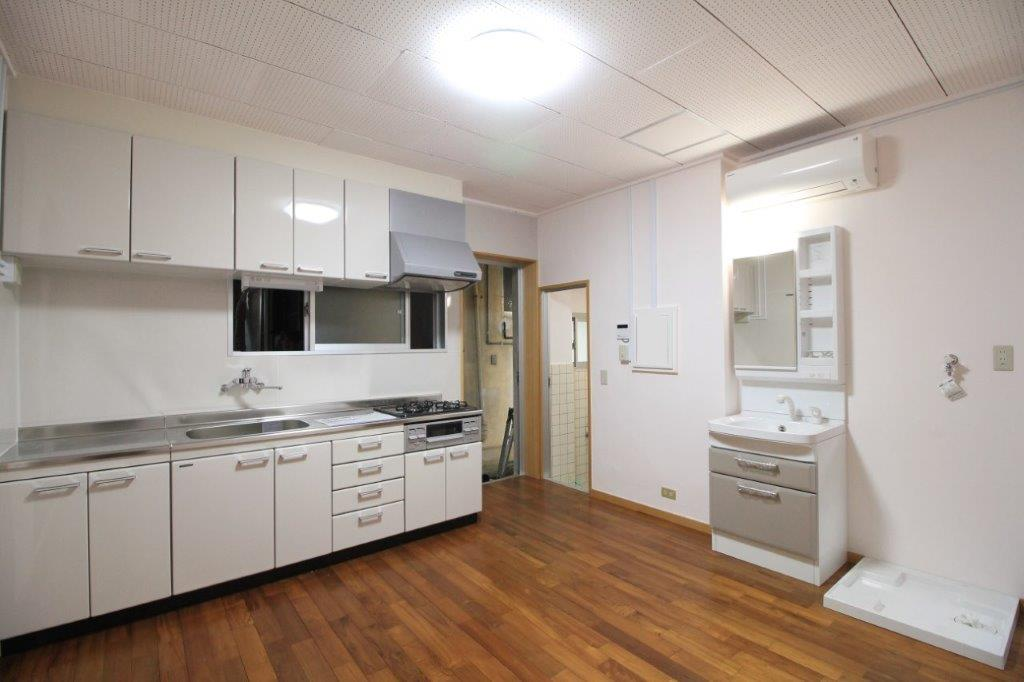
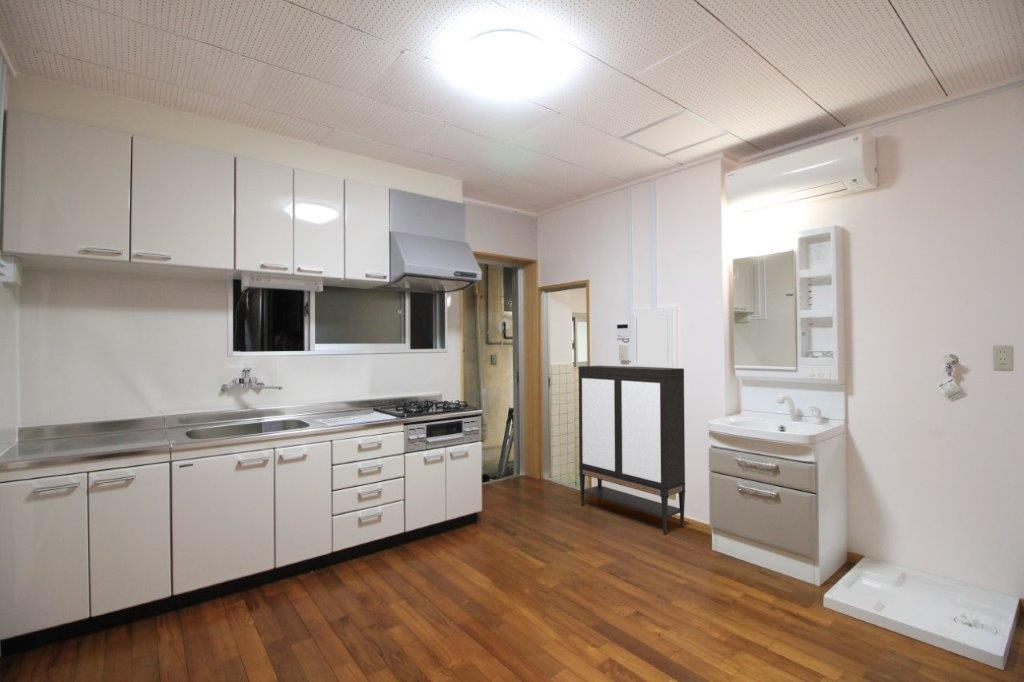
+ storage cabinet [577,365,687,535]
